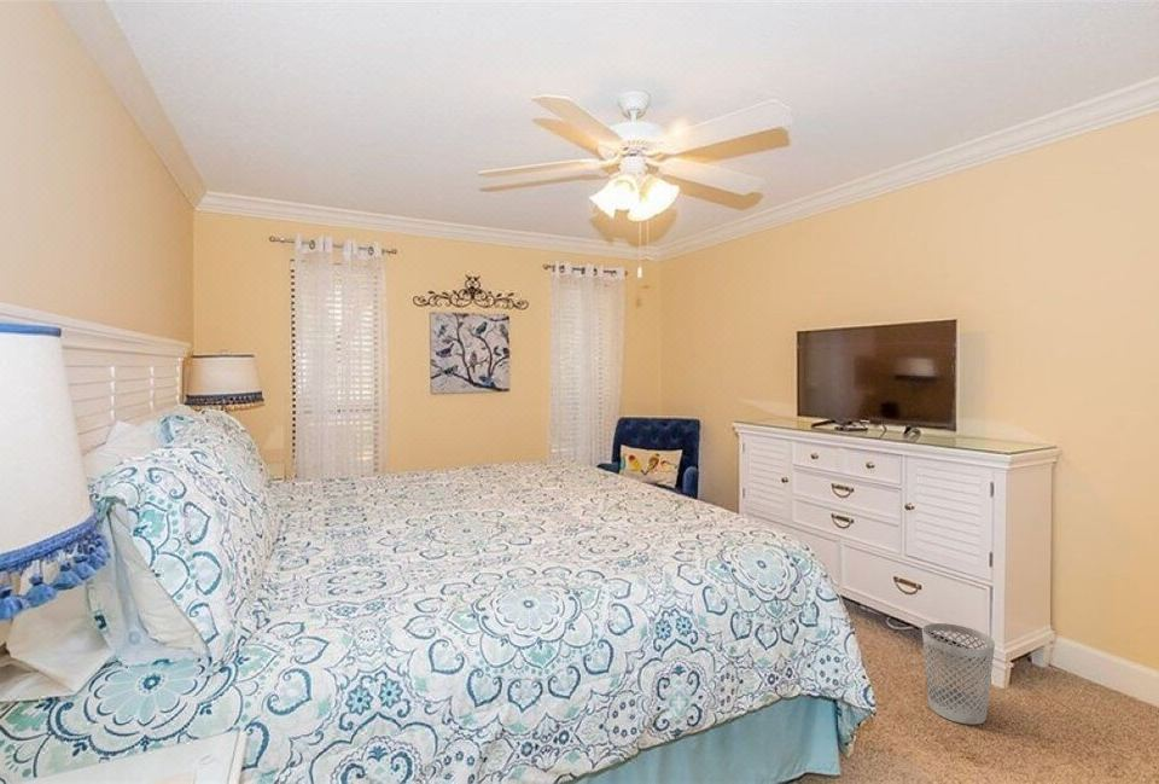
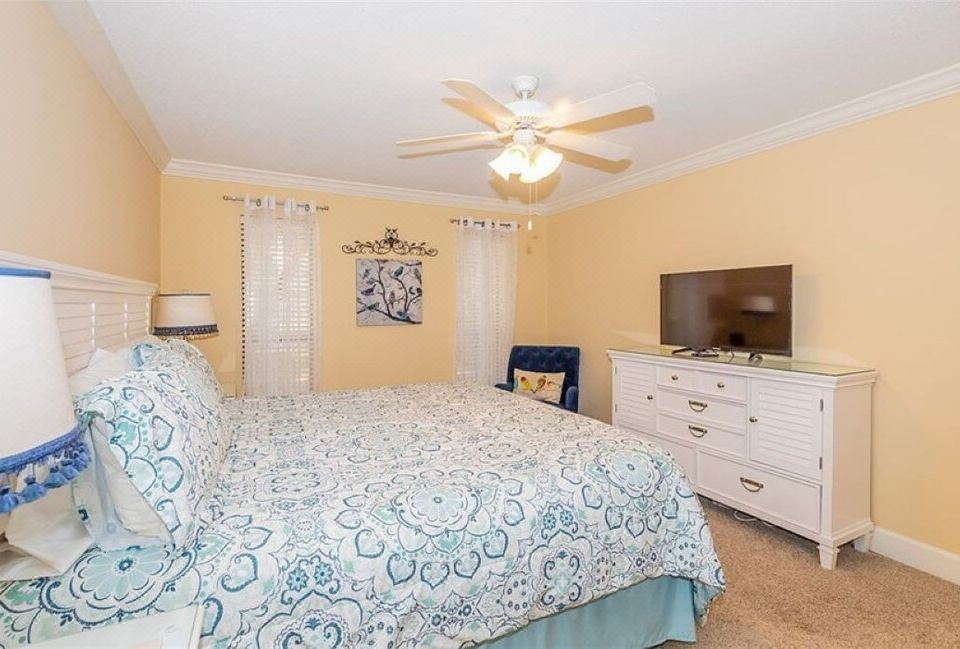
- wastebasket [921,622,996,726]
